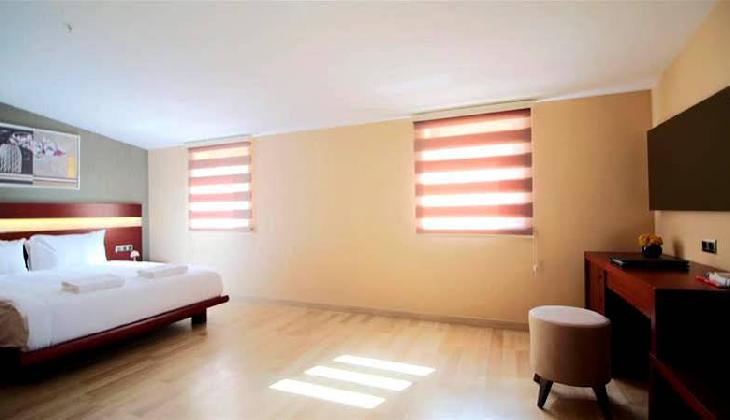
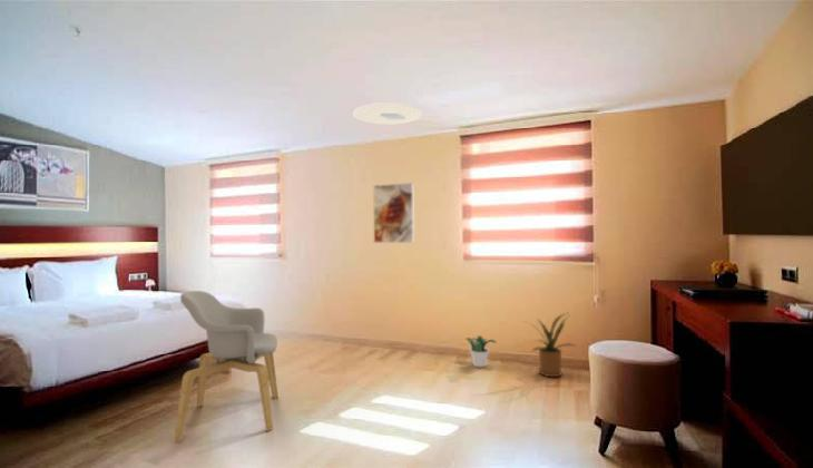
+ armchair [173,290,280,443]
+ potted plant [466,335,498,368]
+ house plant [522,312,578,378]
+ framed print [372,182,415,244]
+ ceiling light [352,101,424,126]
